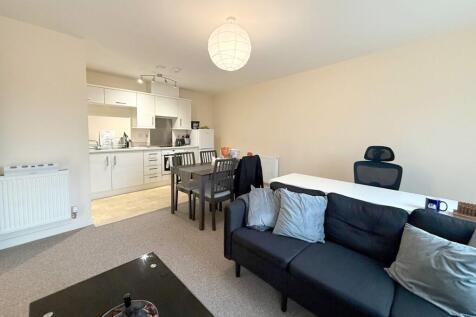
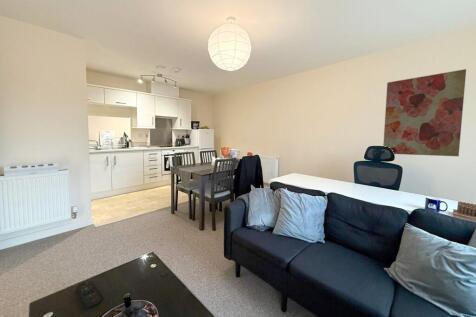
+ wall art [382,68,467,157]
+ remote control [75,280,102,309]
